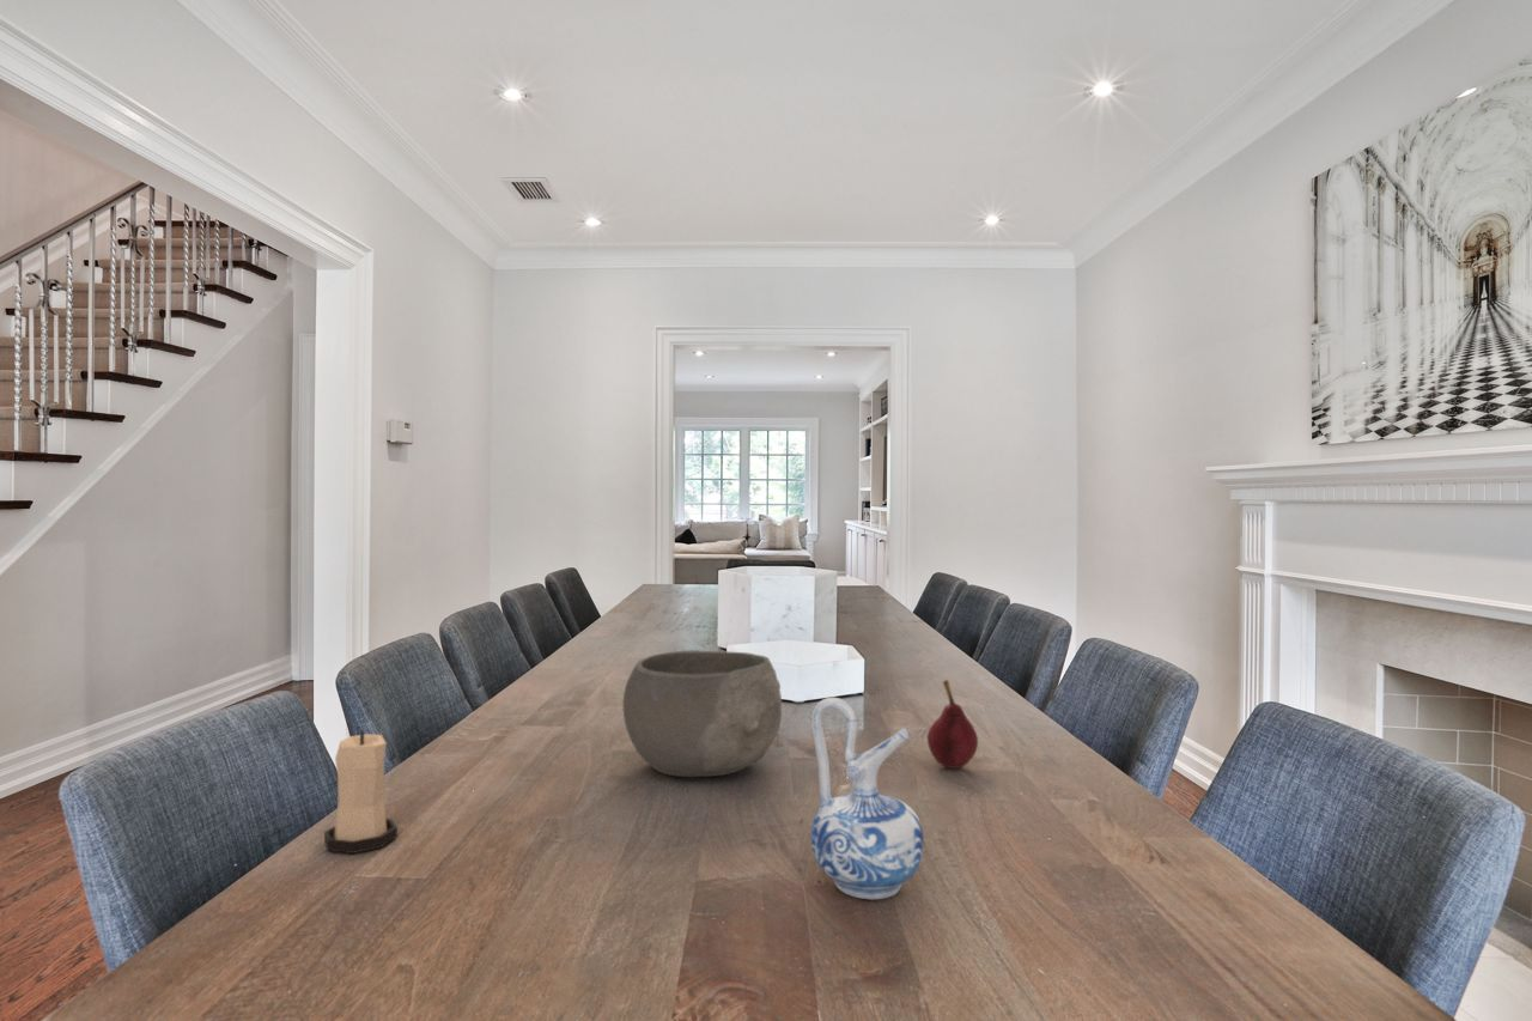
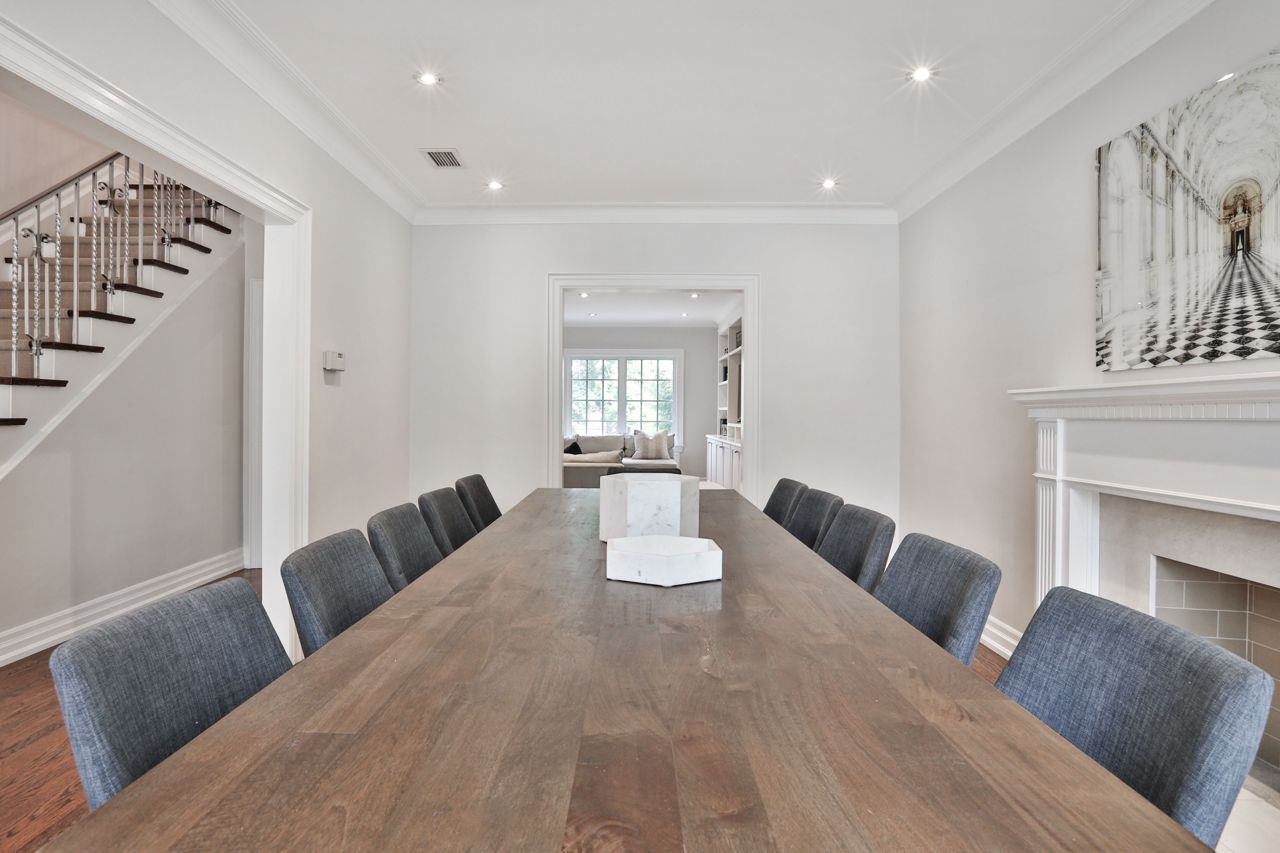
- candle [323,728,399,855]
- ceramic pitcher [809,697,925,900]
- fruit [926,679,979,770]
- bowl [622,649,783,778]
